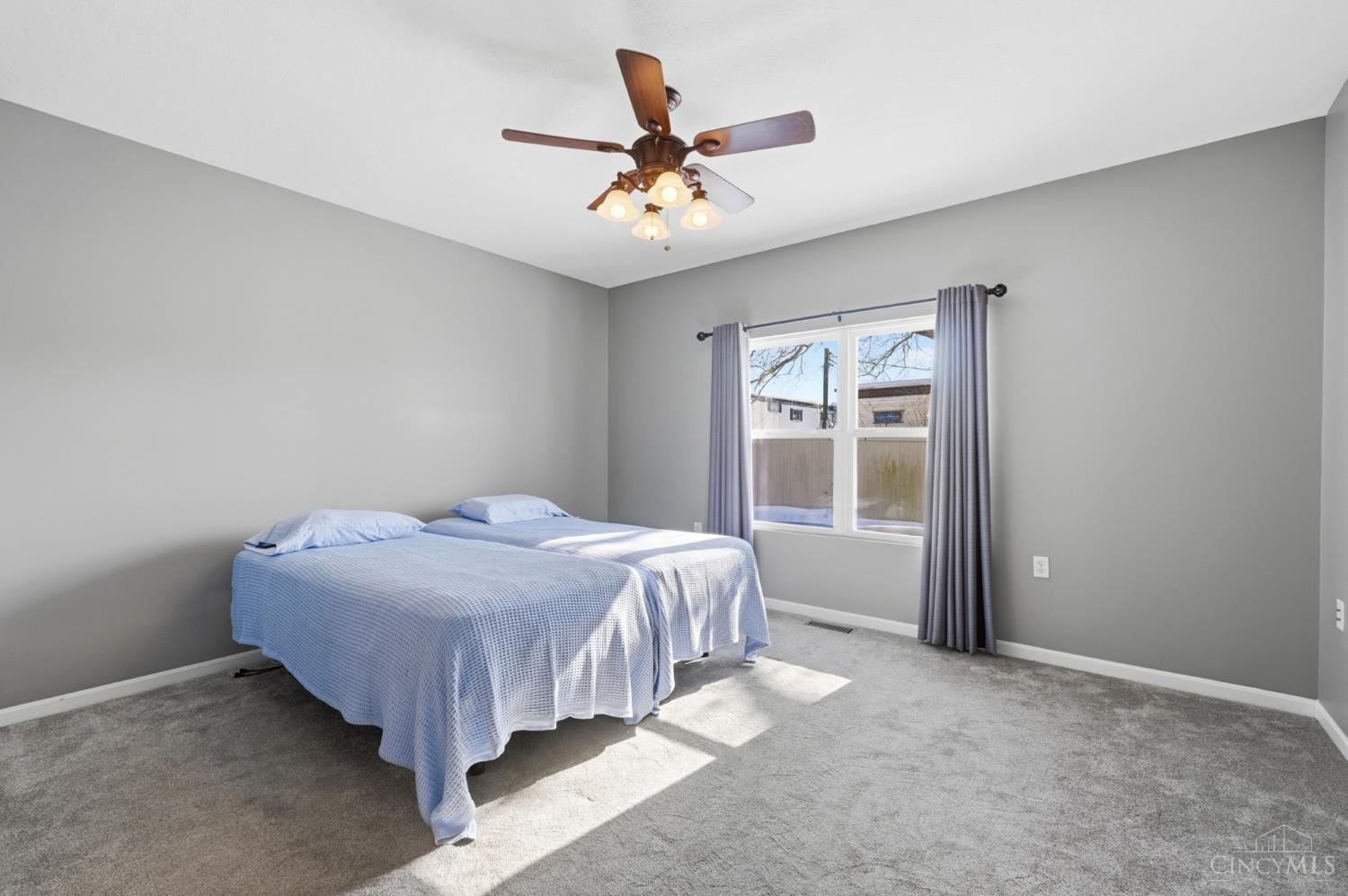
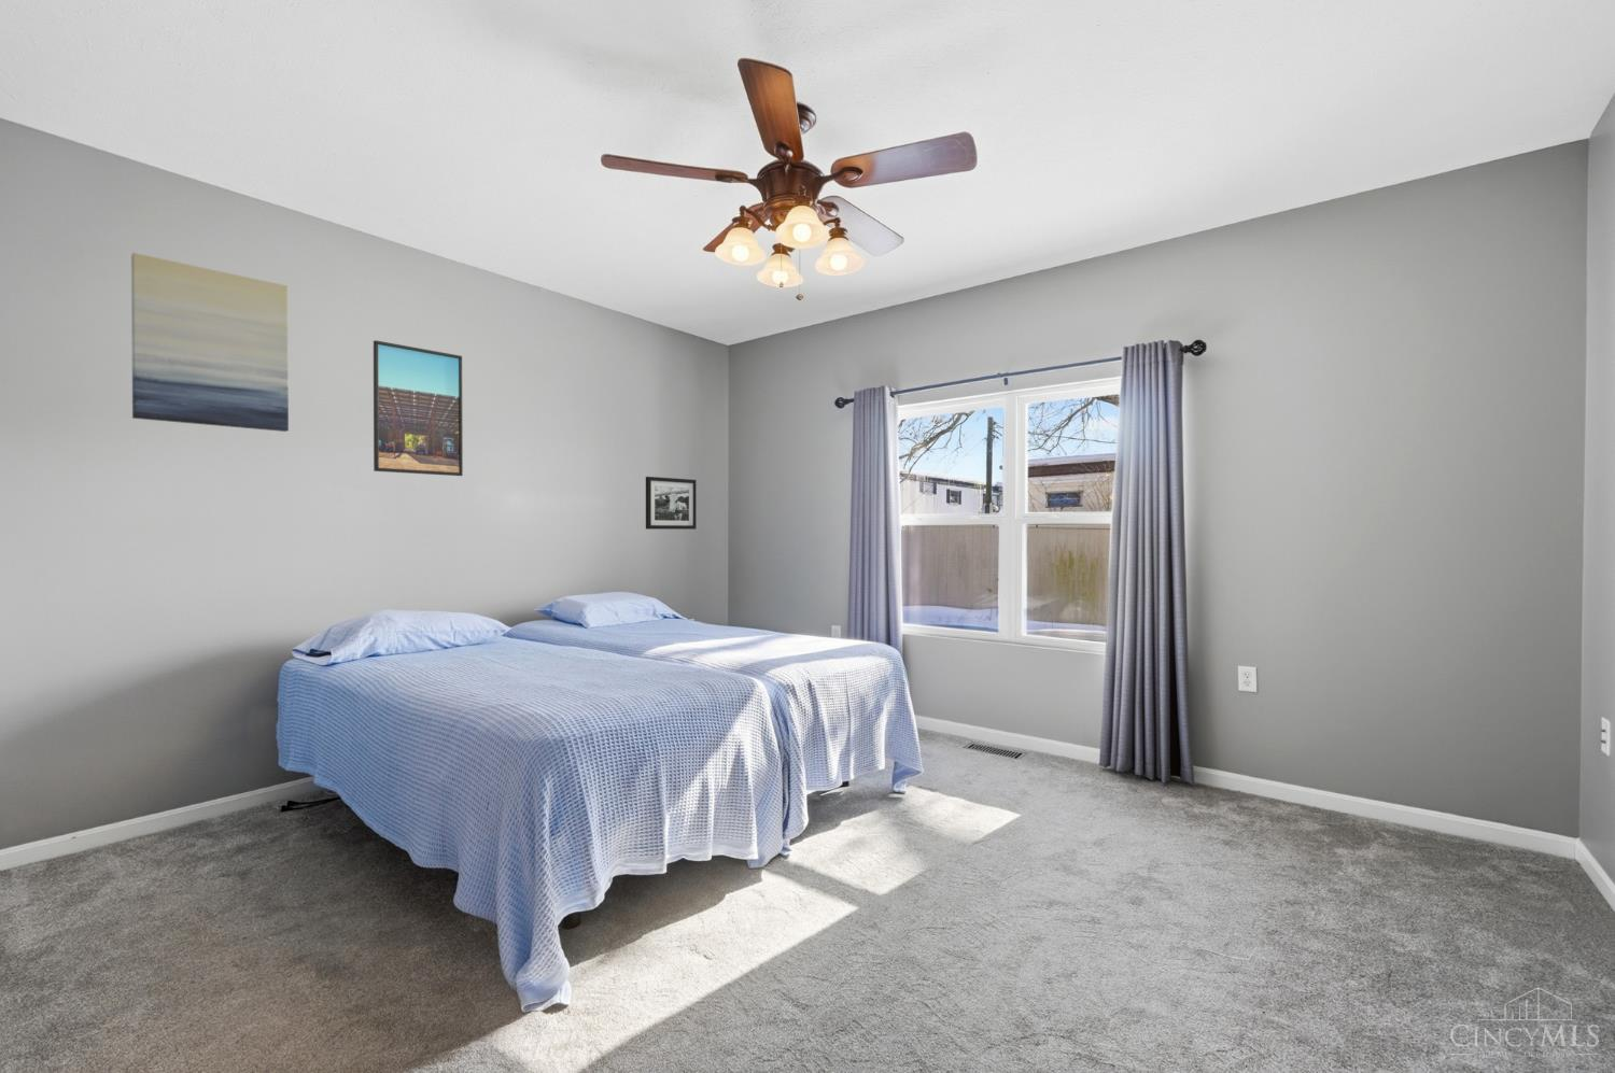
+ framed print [373,339,464,477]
+ wall art [131,251,290,432]
+ picture frame [645,475,697,531]
